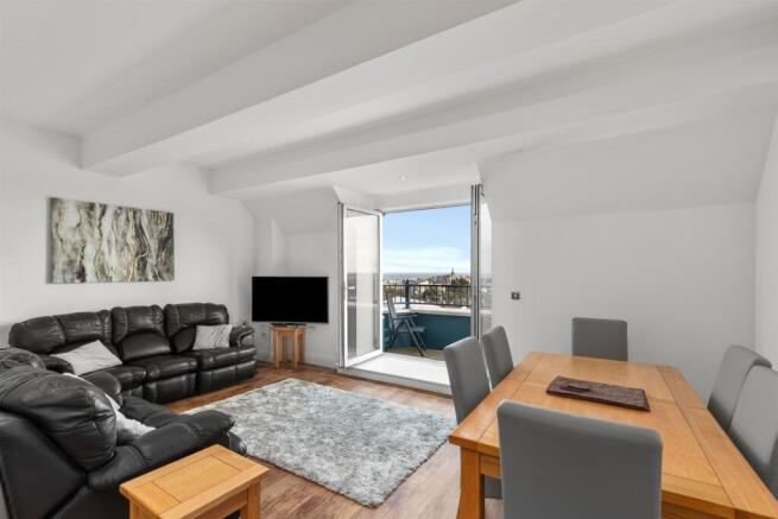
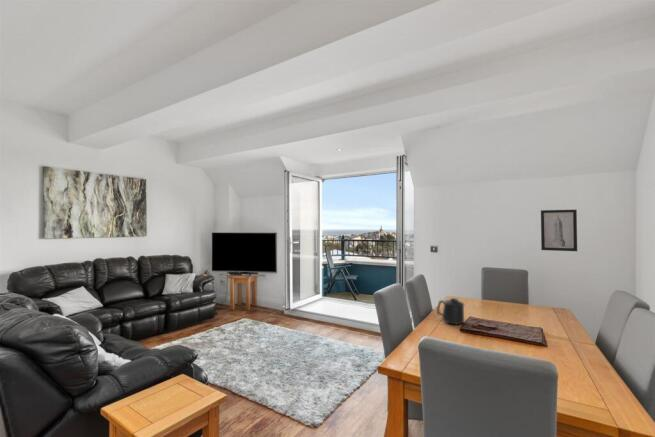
+ wall art [540,209,578,252]
+ mug [436,297,465,326]
